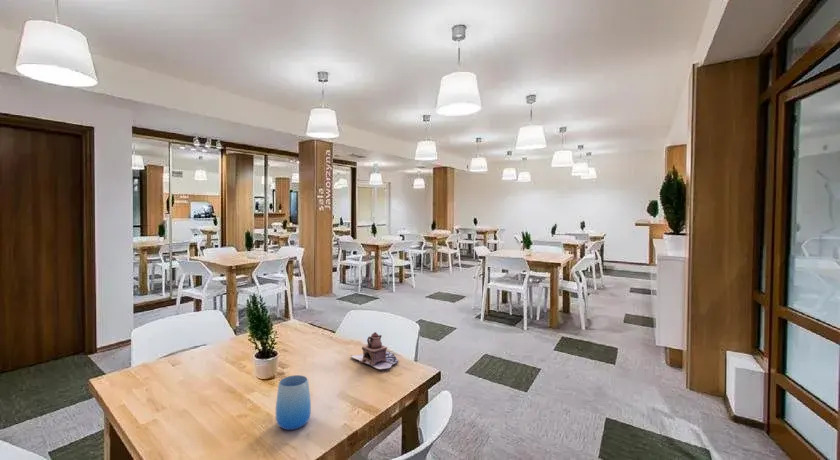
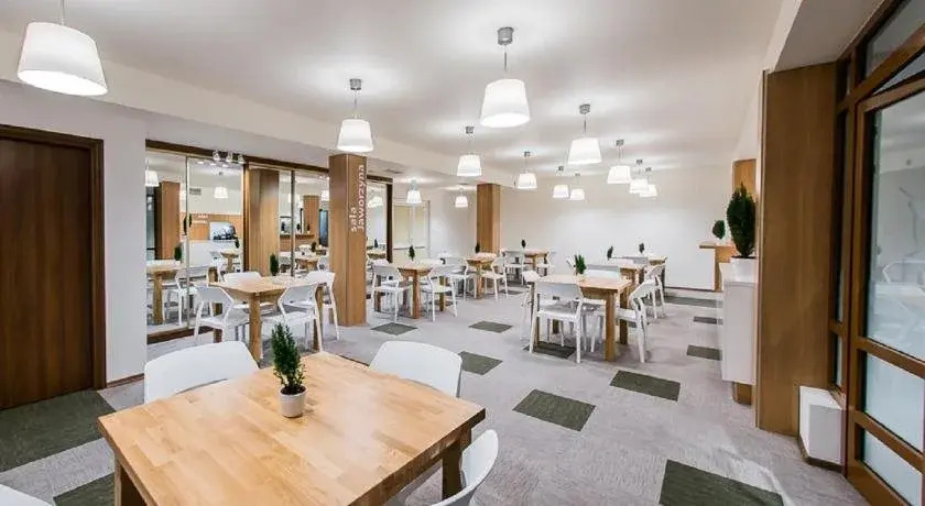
- teapot [350,331,399,370]
- cup [275,374,312,431]
